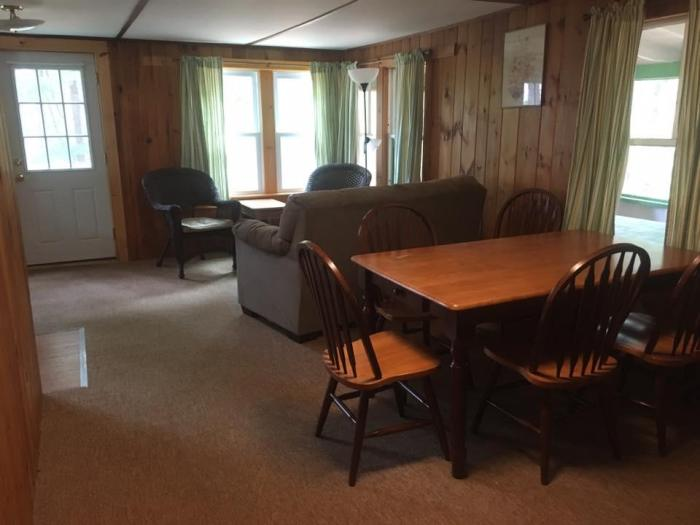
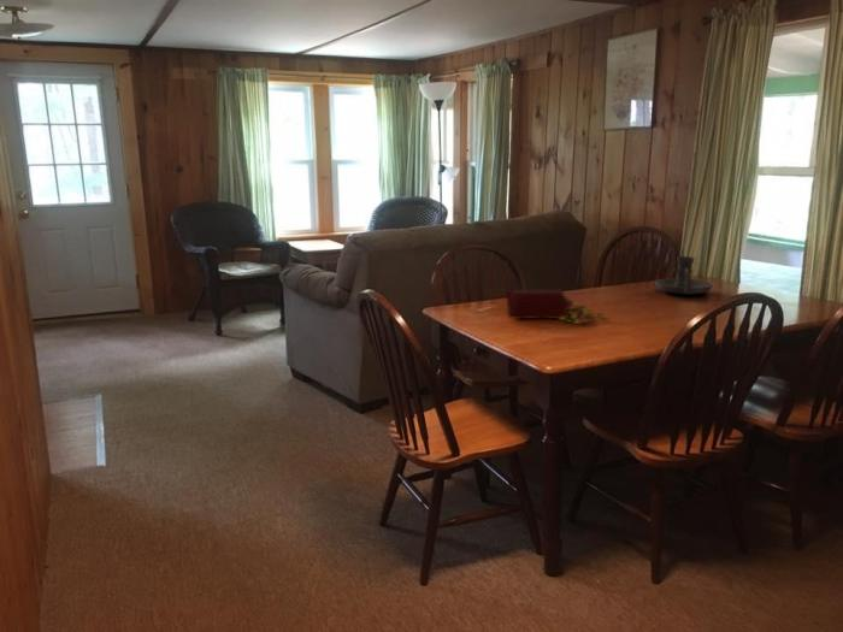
+ candy bag [505,289,605,325]
+ candle holder [654,255,714,296]
